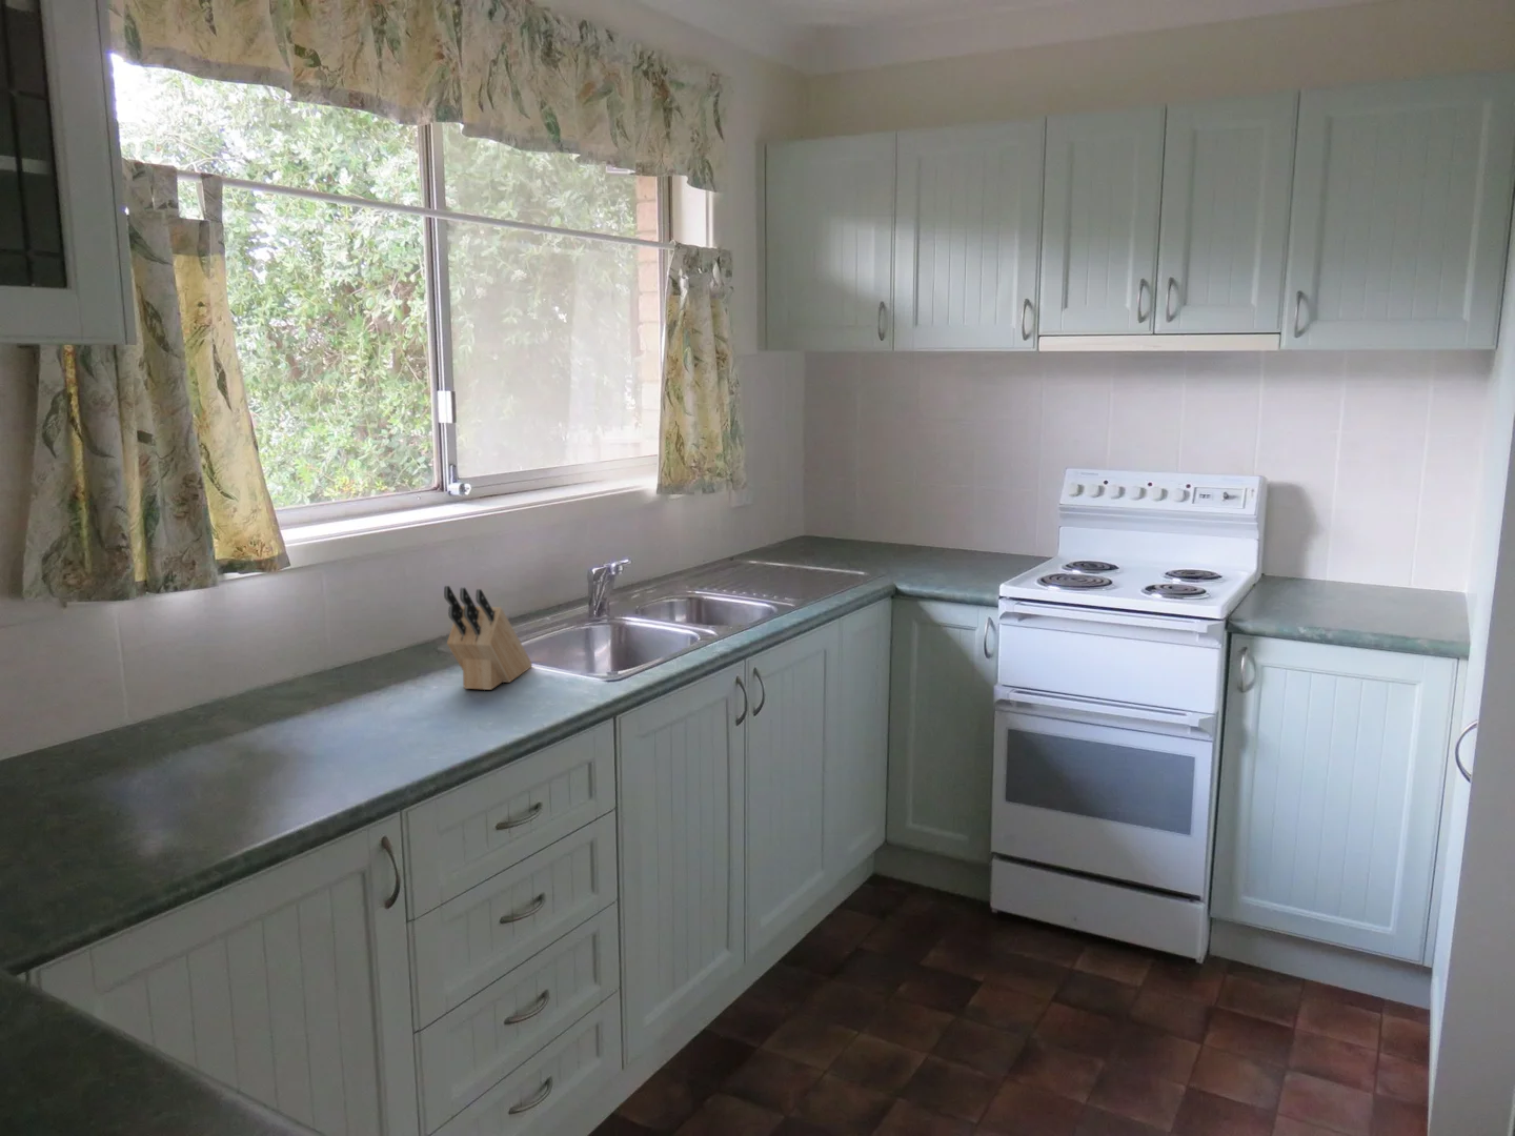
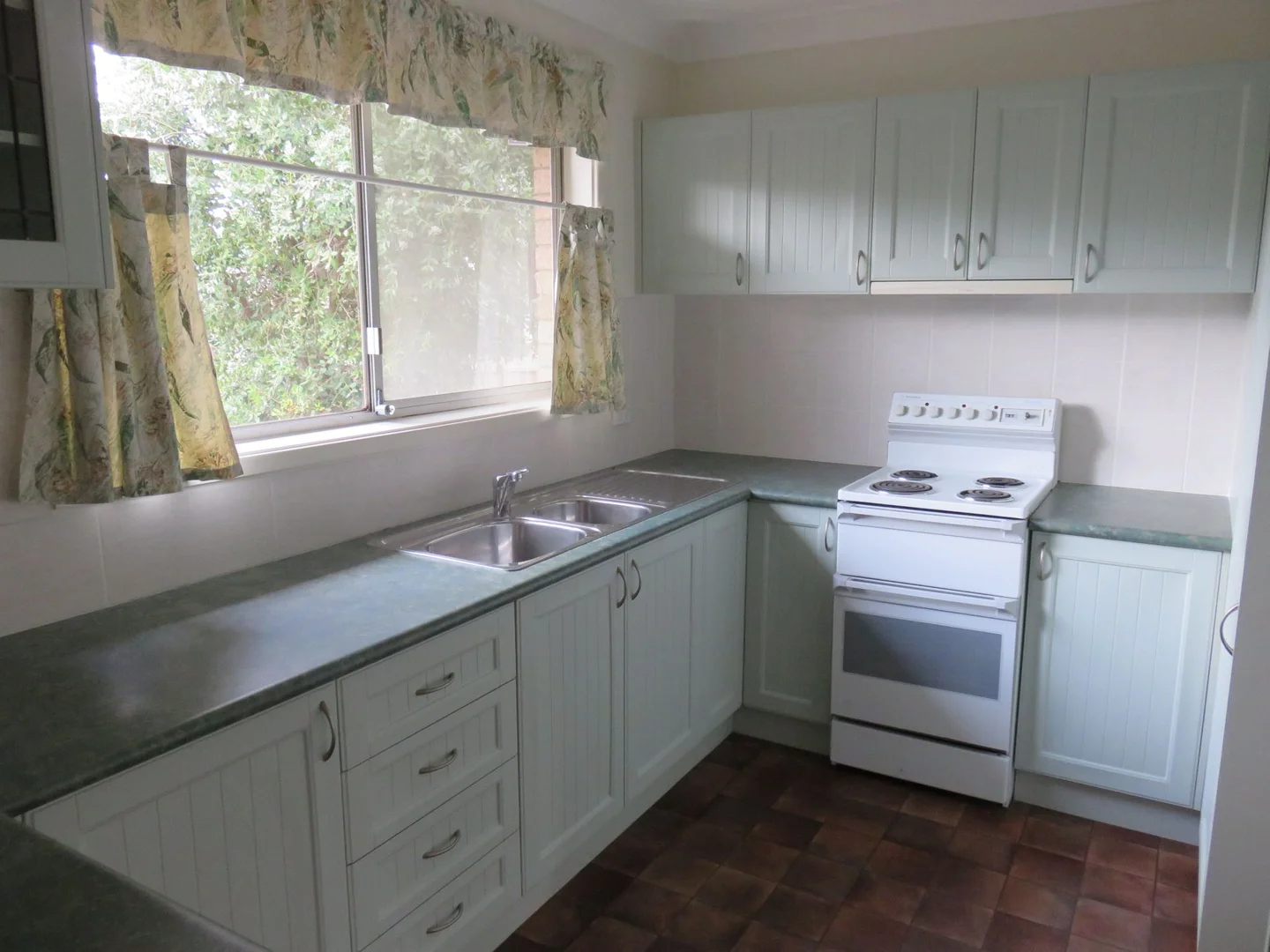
- knife block [443,585,533,691]
